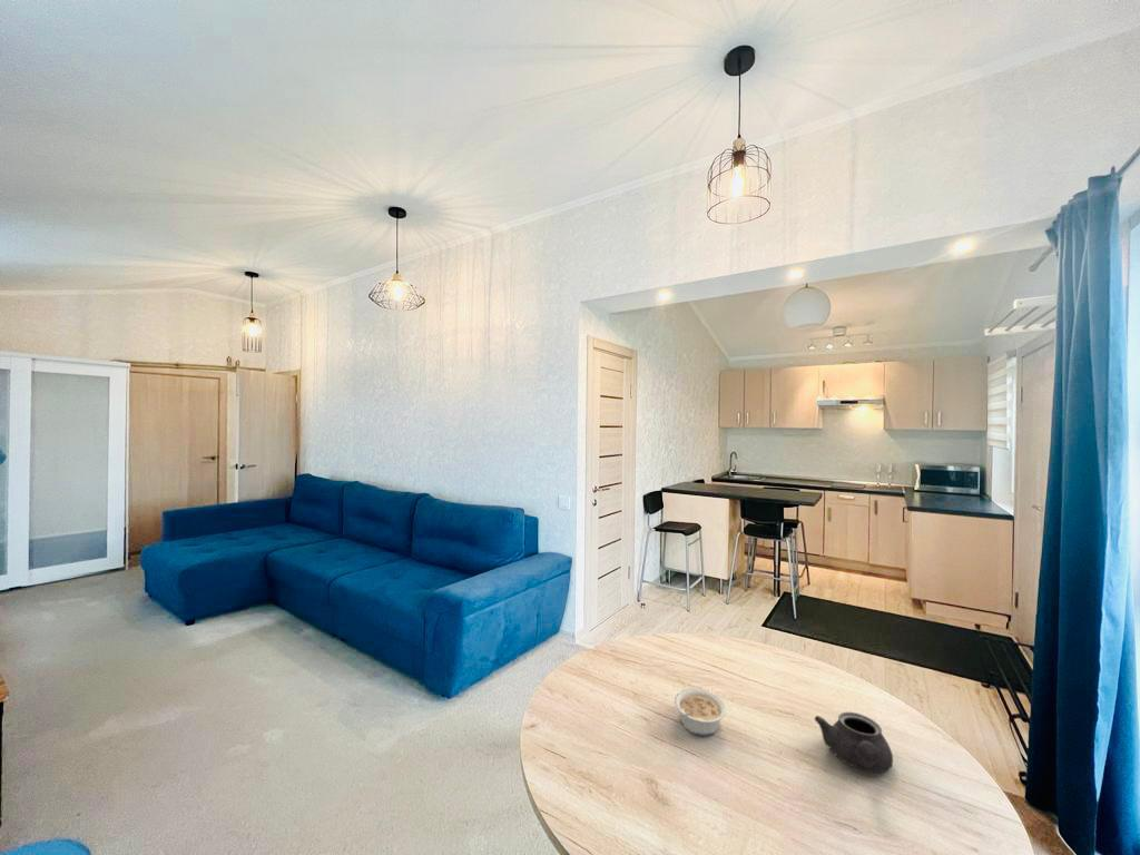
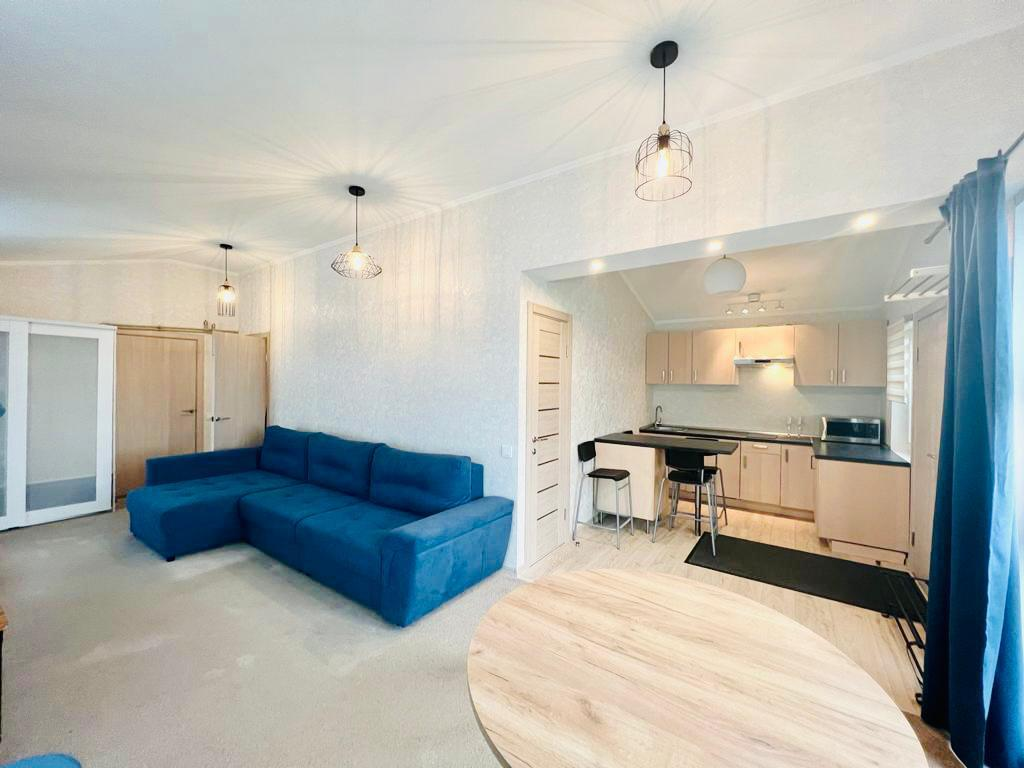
- legume [674,687,727,737]
- teapot [814,711,894,774]
